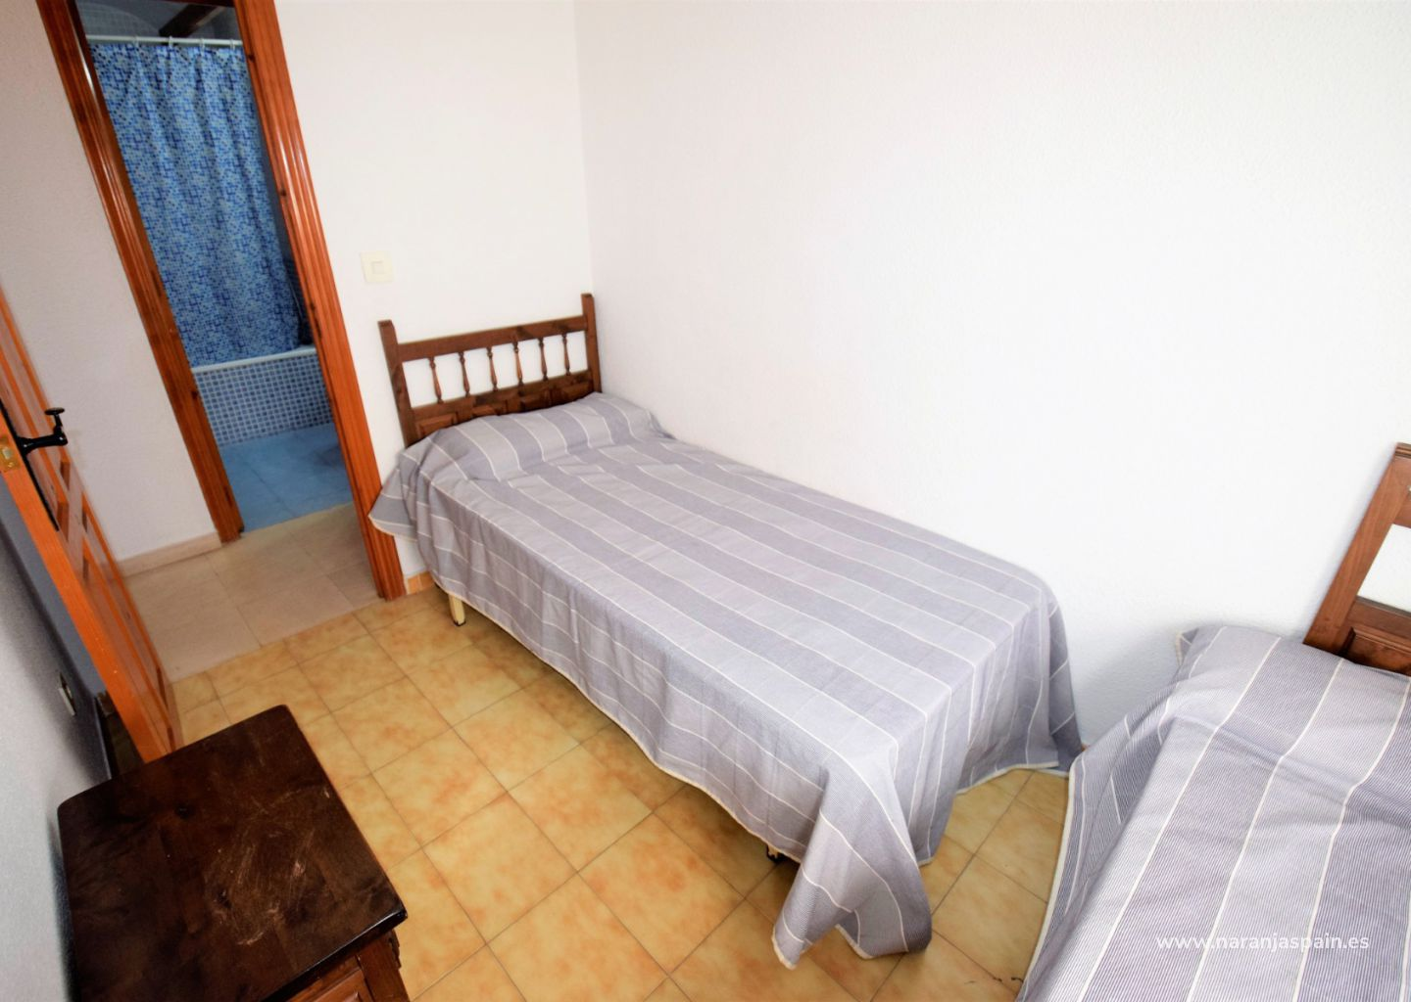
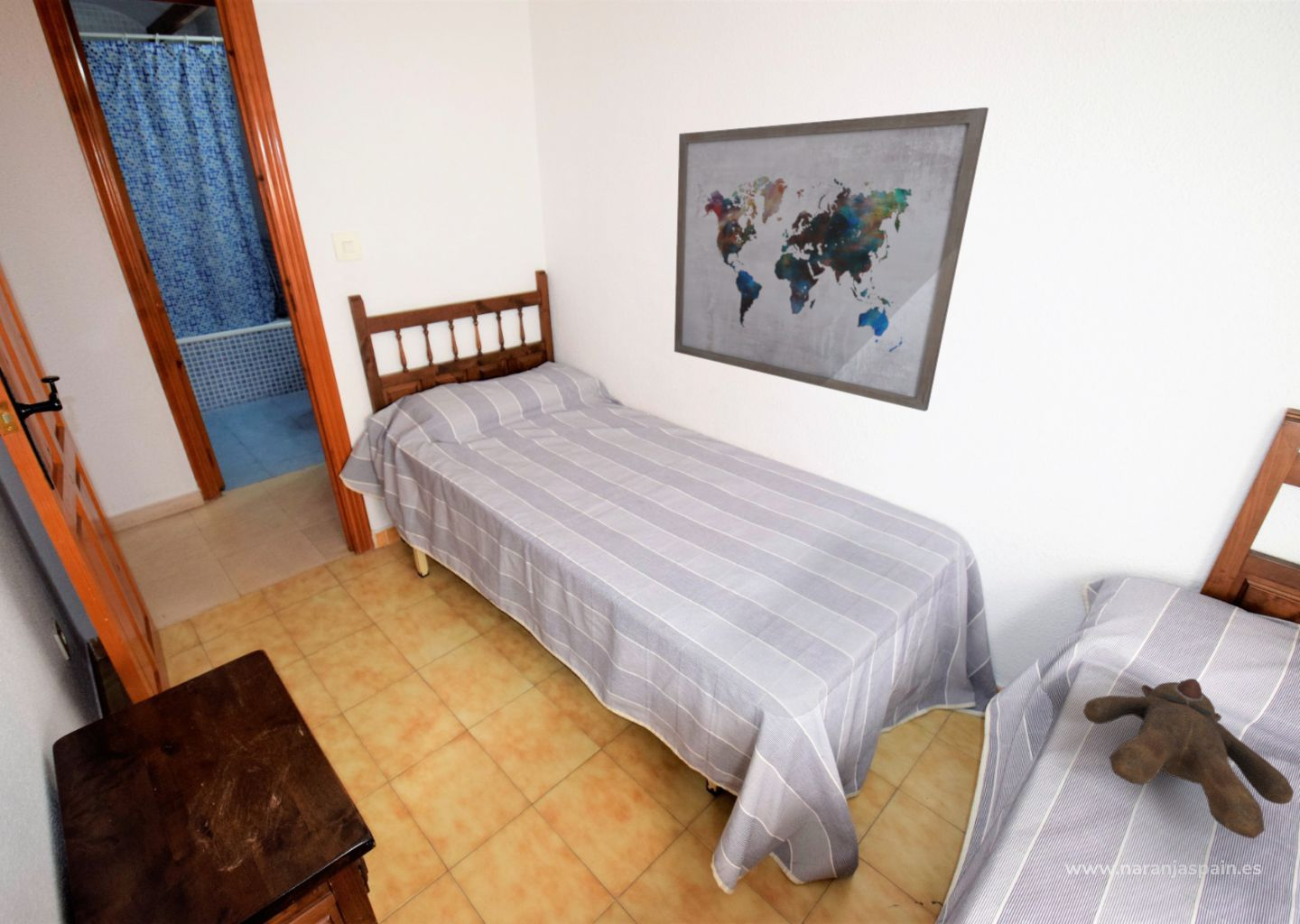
+ teddy bear [1082,678,1295,839]
+ wall art [673,106,989,412]
